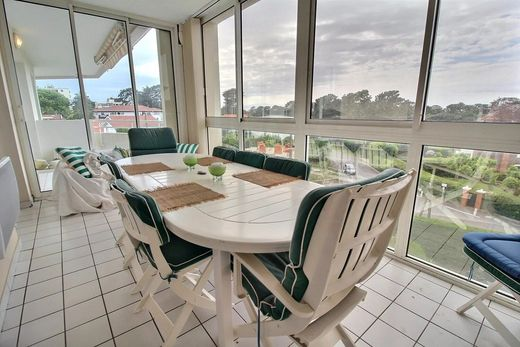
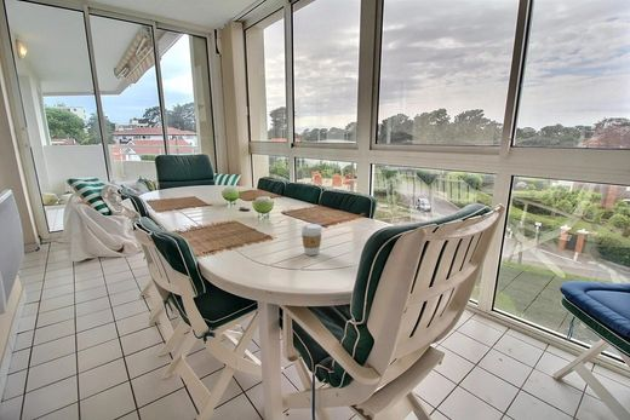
+ coffee cup [299,223,323,257]
